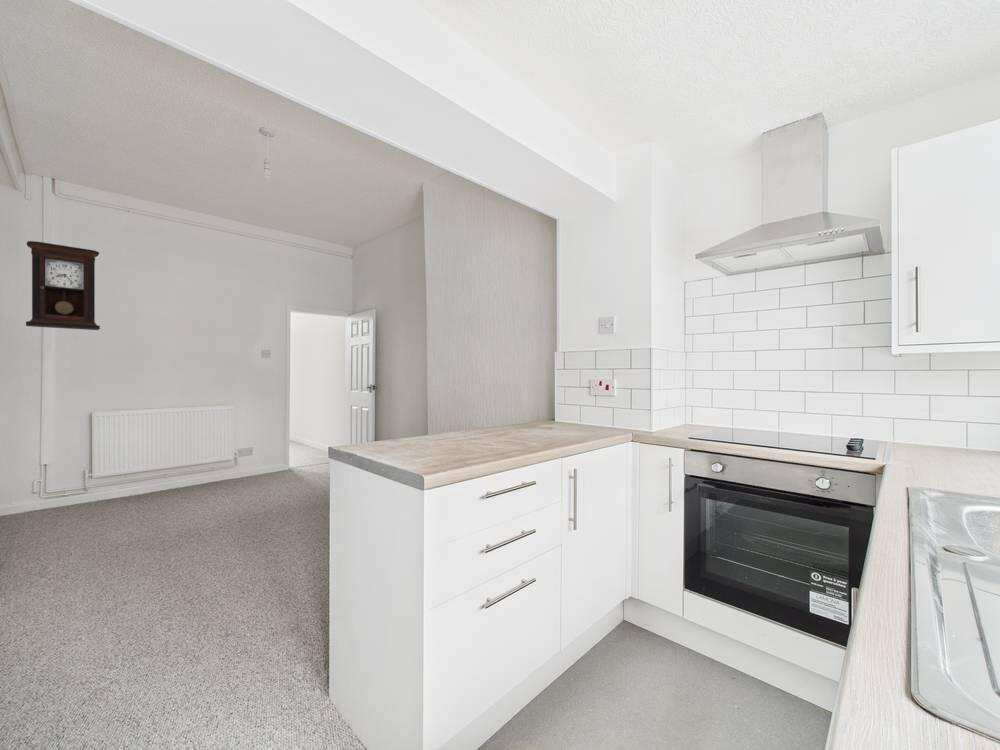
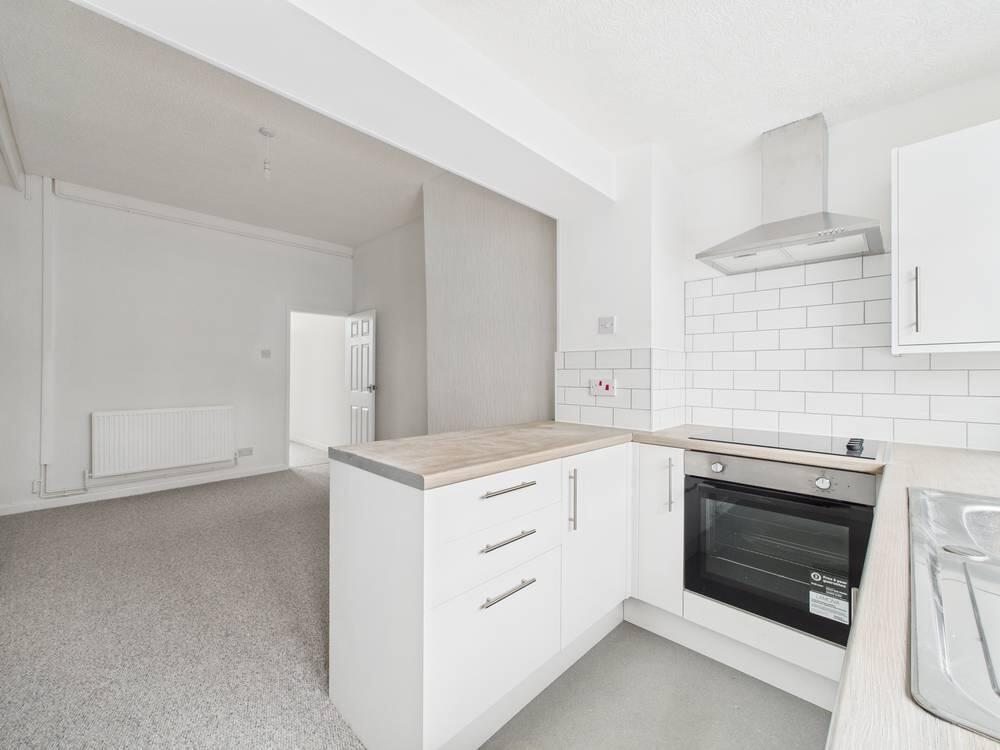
- pendulum clock [25,240,101,331]
